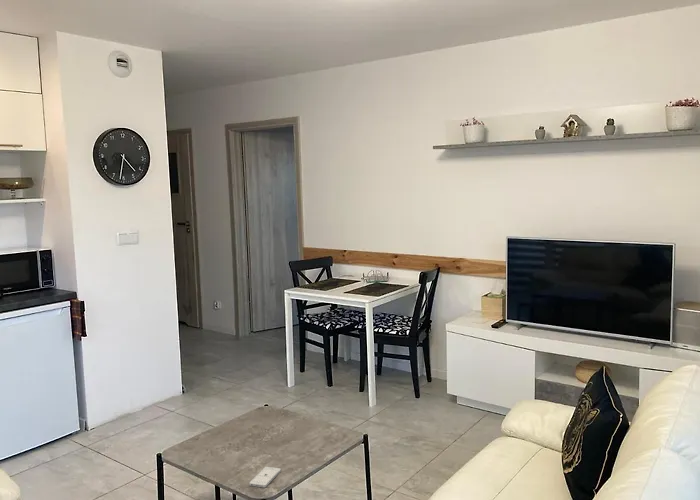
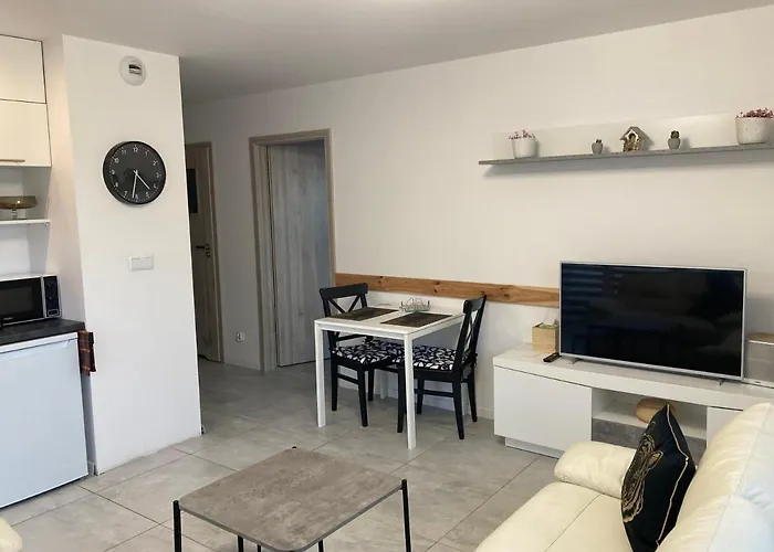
- smartphone [248,466,282,488]
